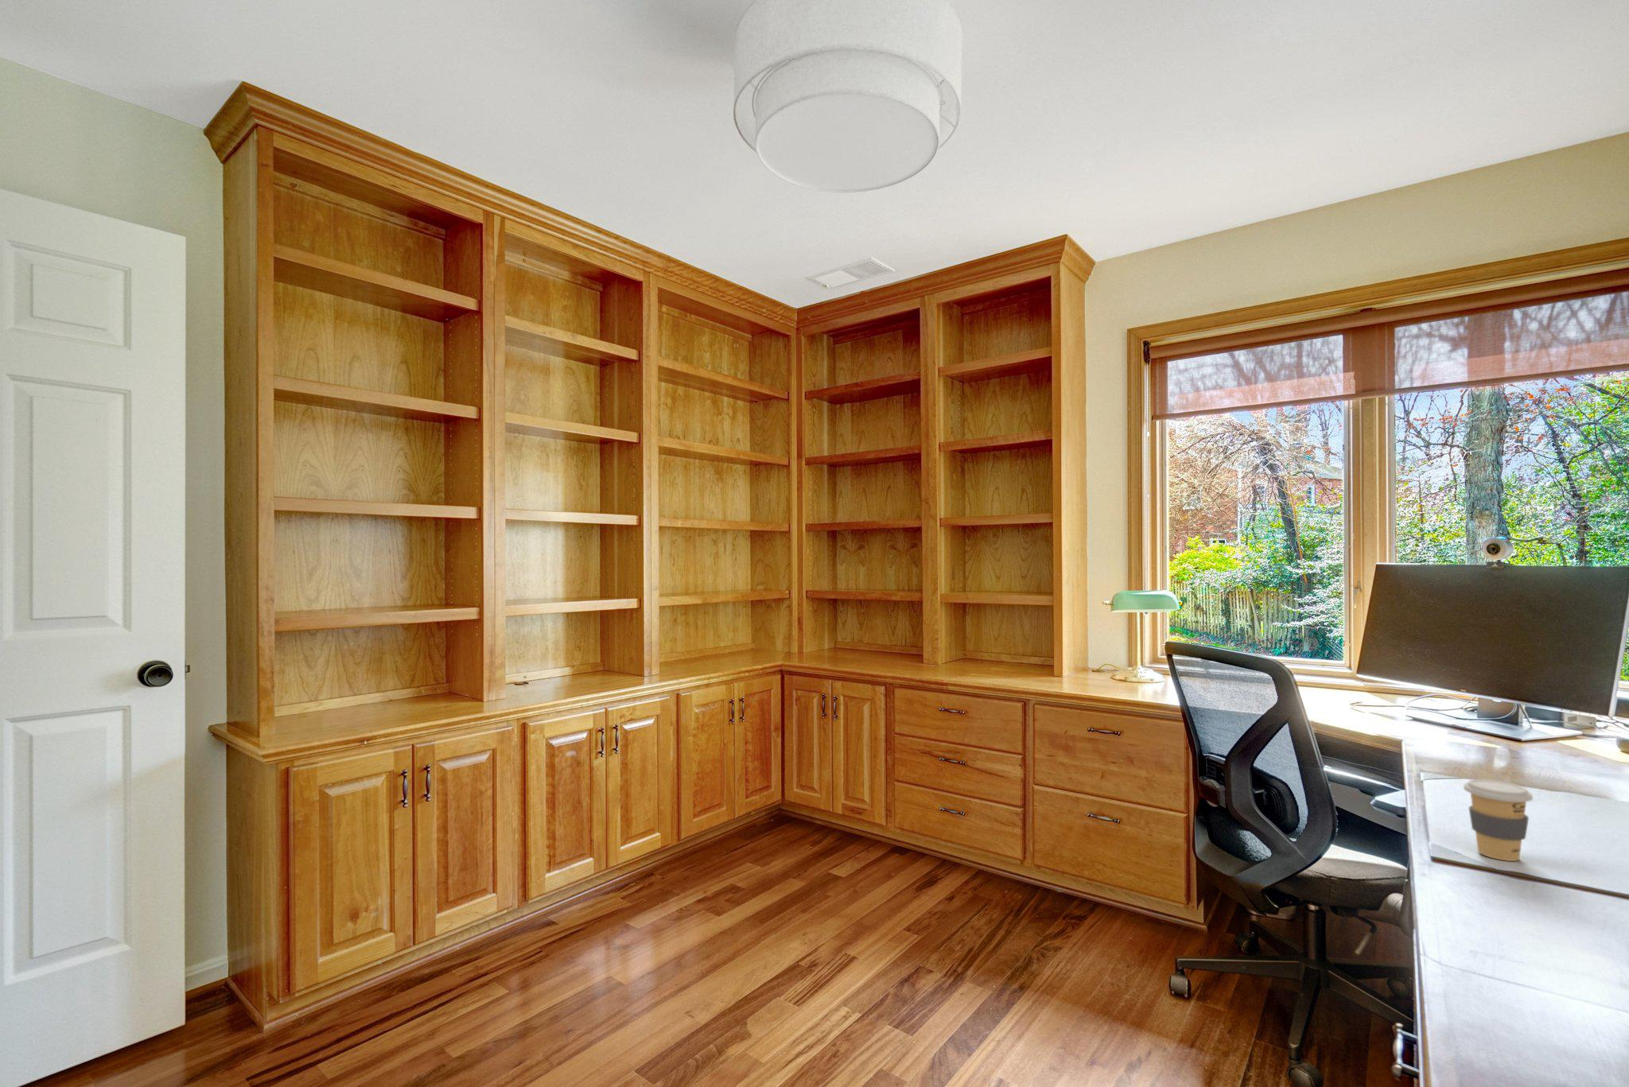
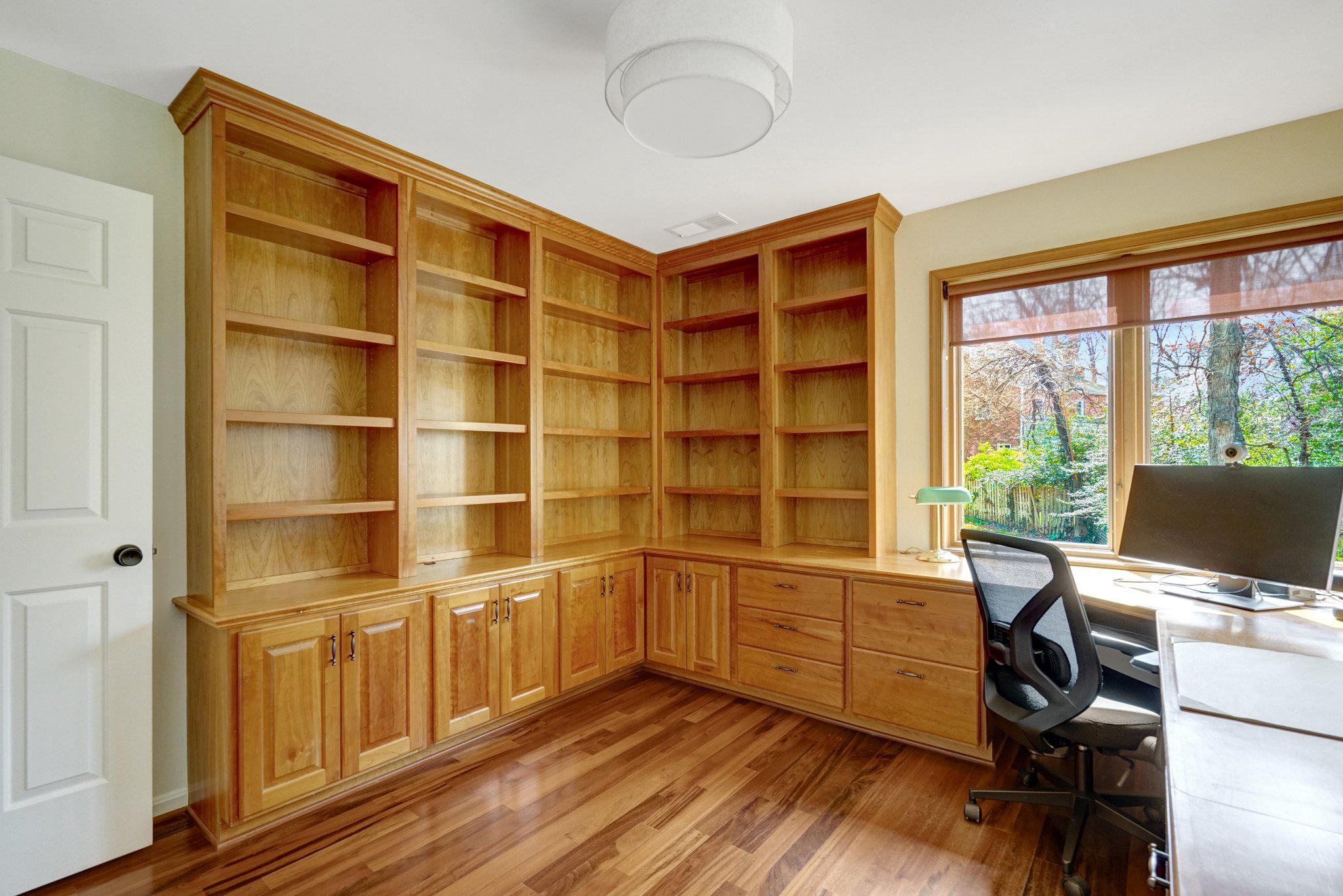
- coffee cup [1463,779,1533,863]
